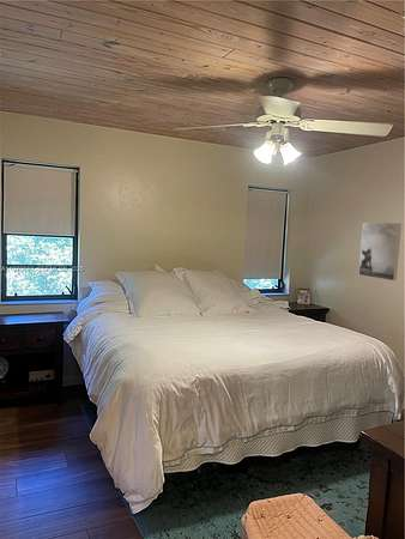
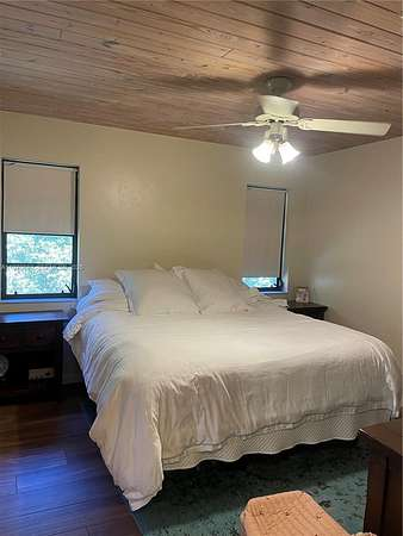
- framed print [357,222,403,281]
